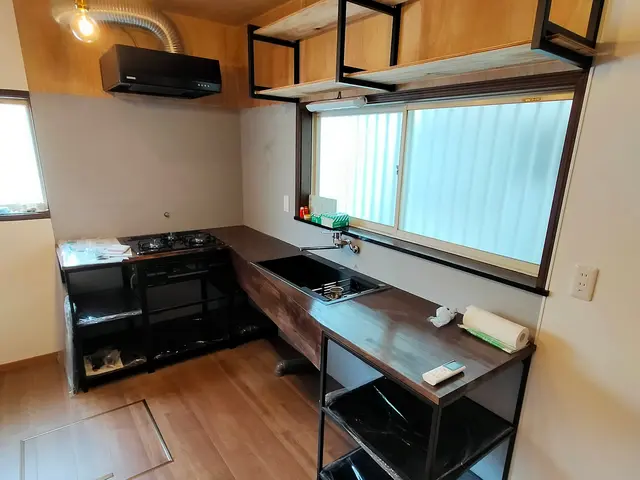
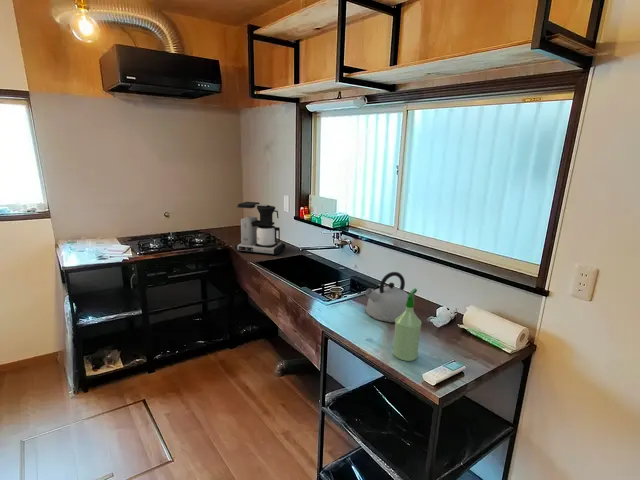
+ kettle [364,271,409,323]
+ coffee maker [234,201,286,256]
+ spray bottle [392,288,422,362]
